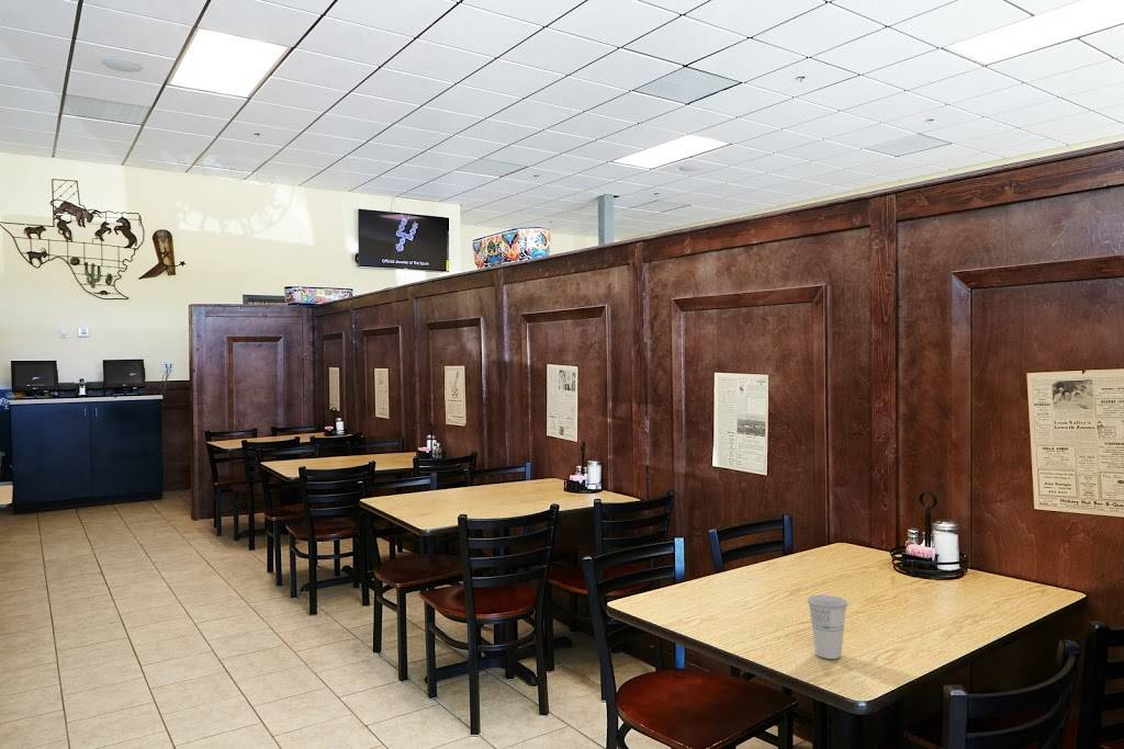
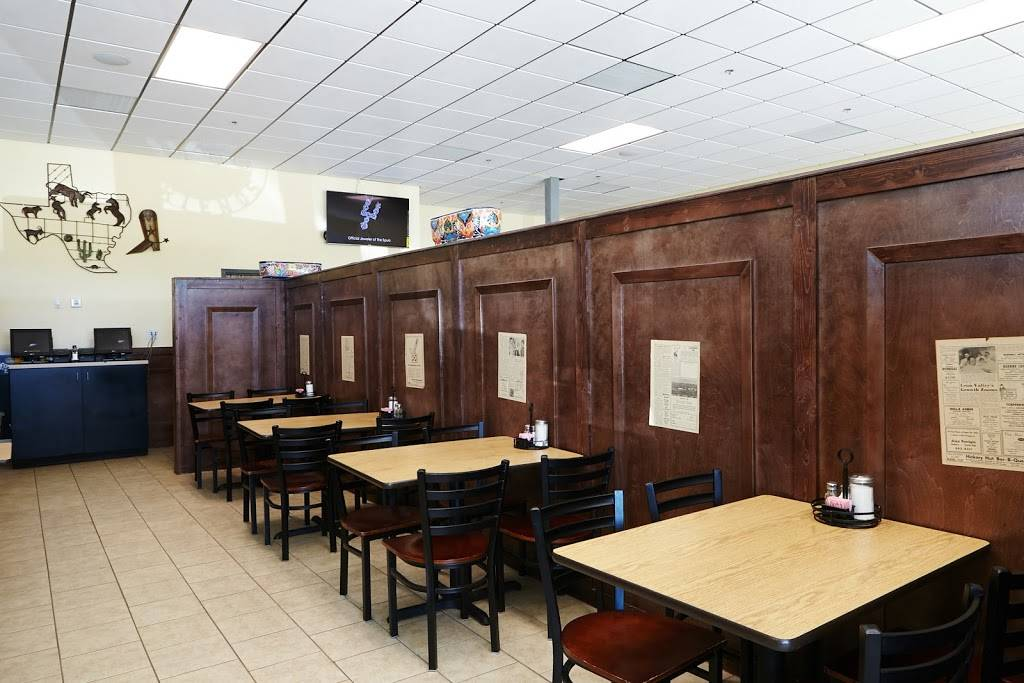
- cup [806,594,848,660]
